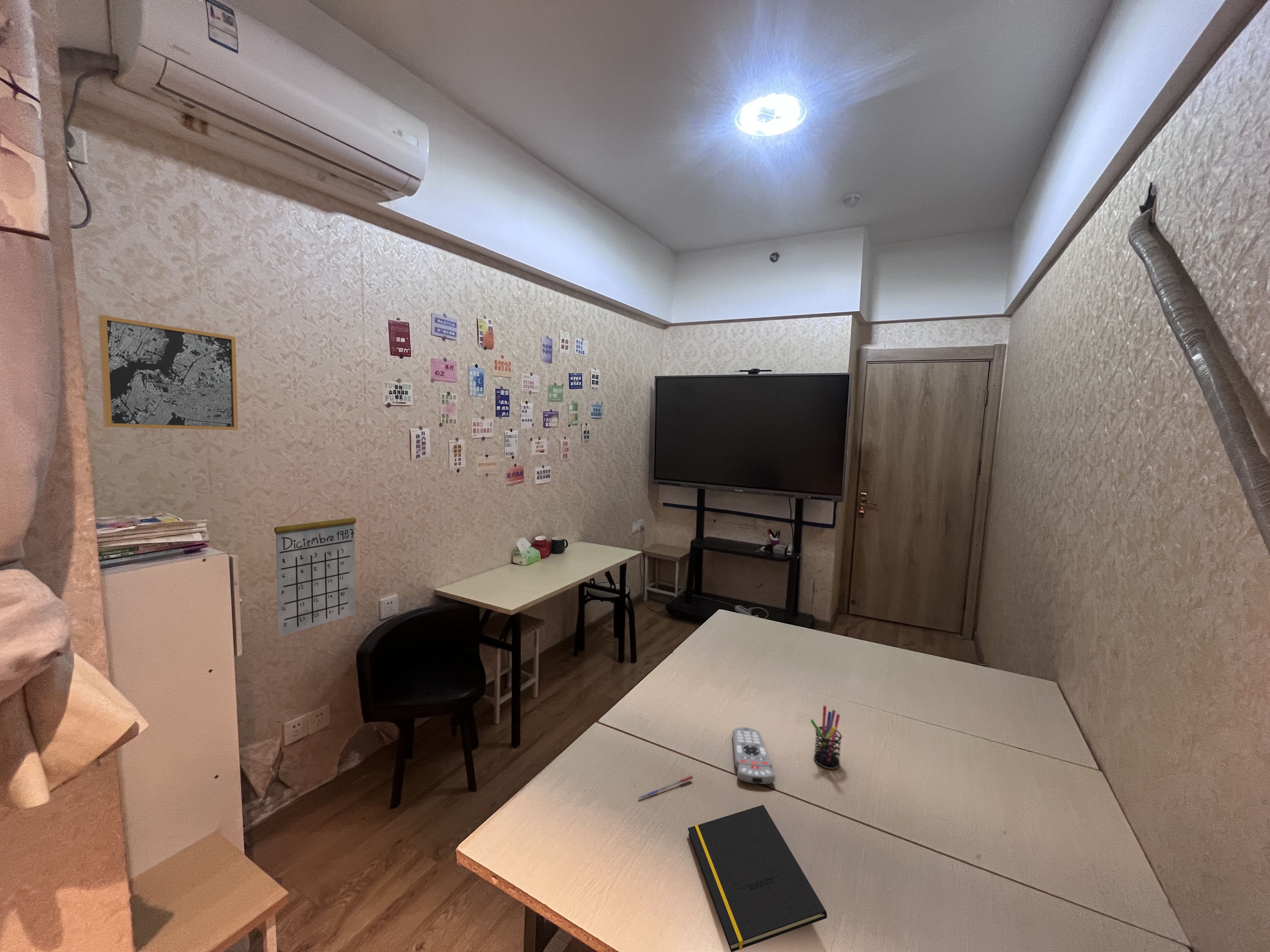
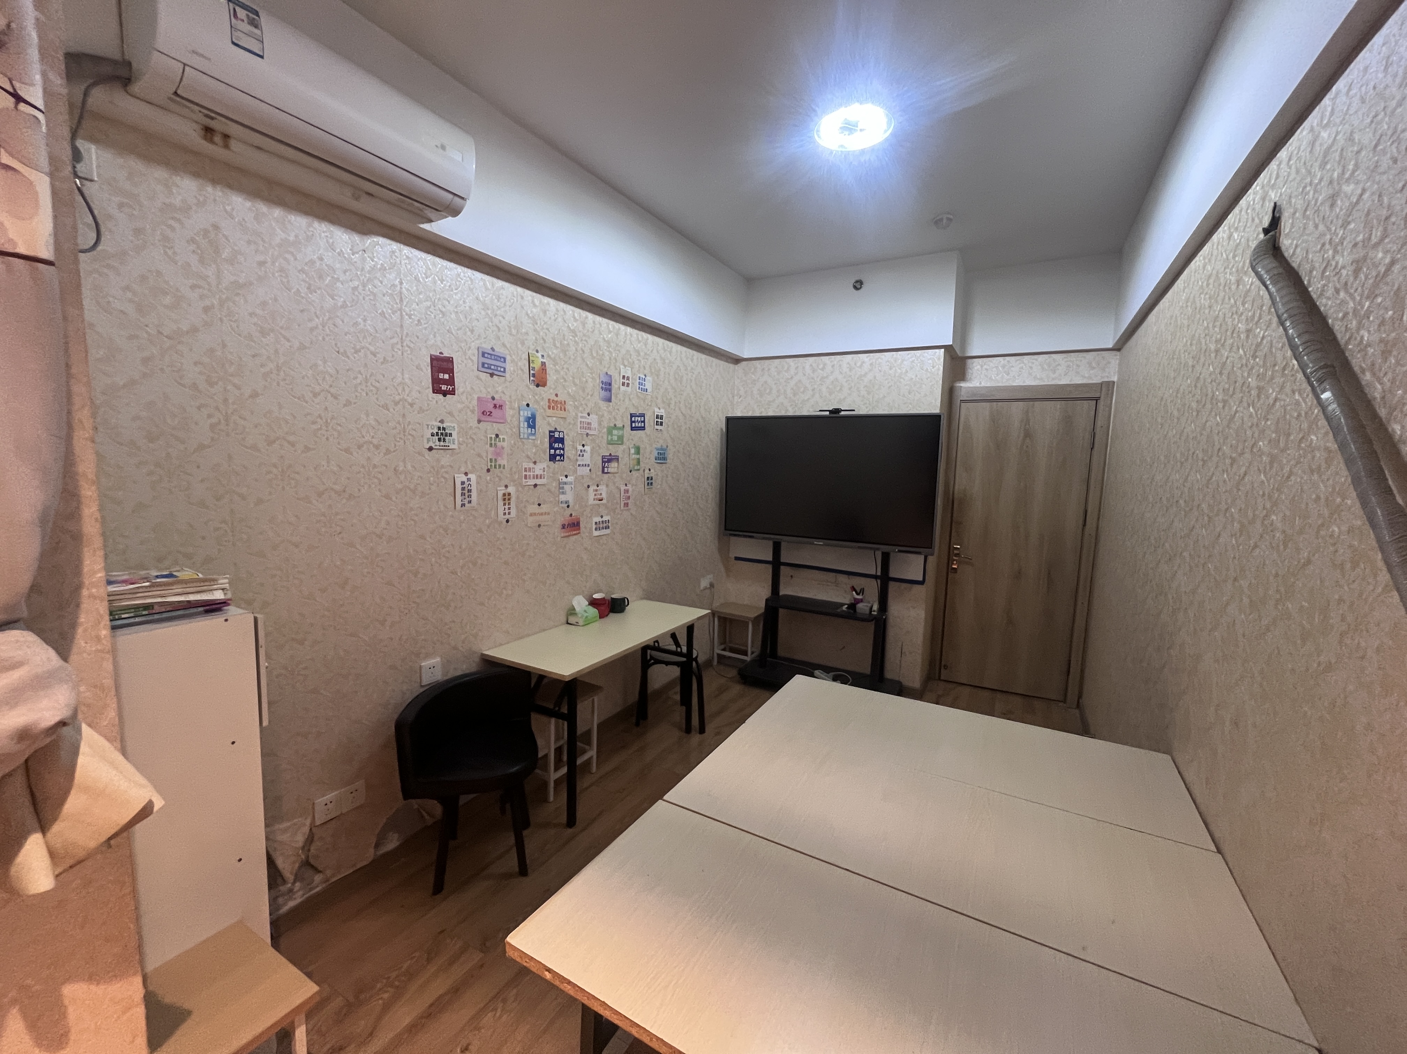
- wall art [98,315,238,430]
- pen [638,775,693,800]
- calendar [274,497,357,637]
- pen holder [810,705,842,769]
- notepad [687,805,827,952]
- remote control [732,727,775,785]
